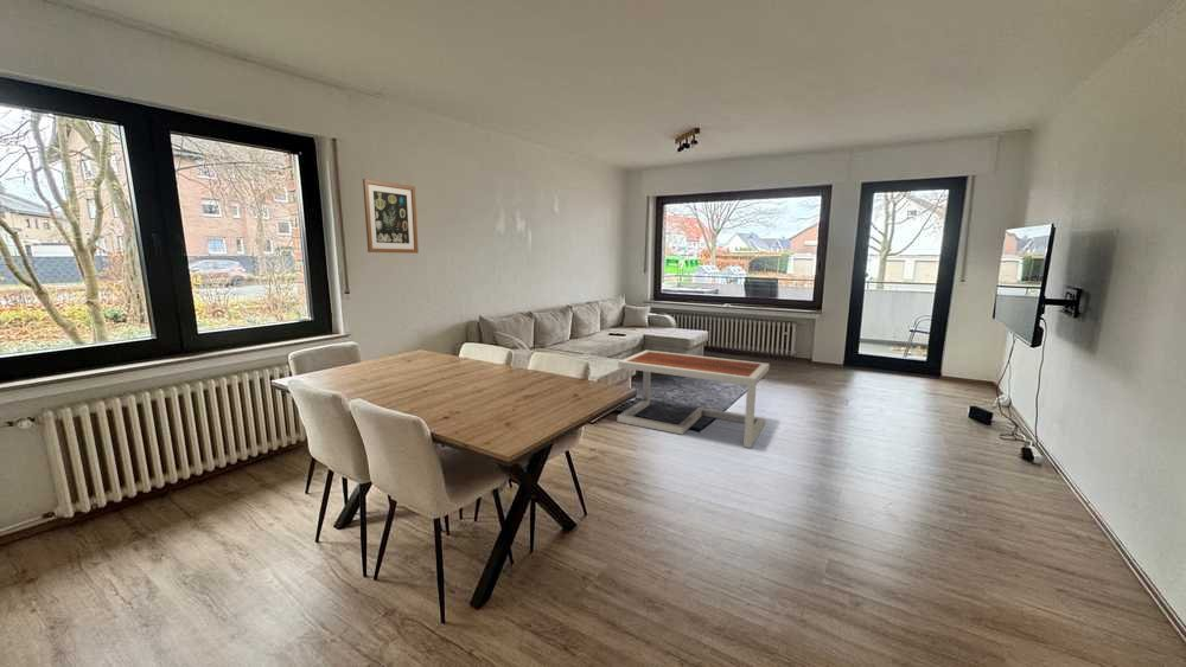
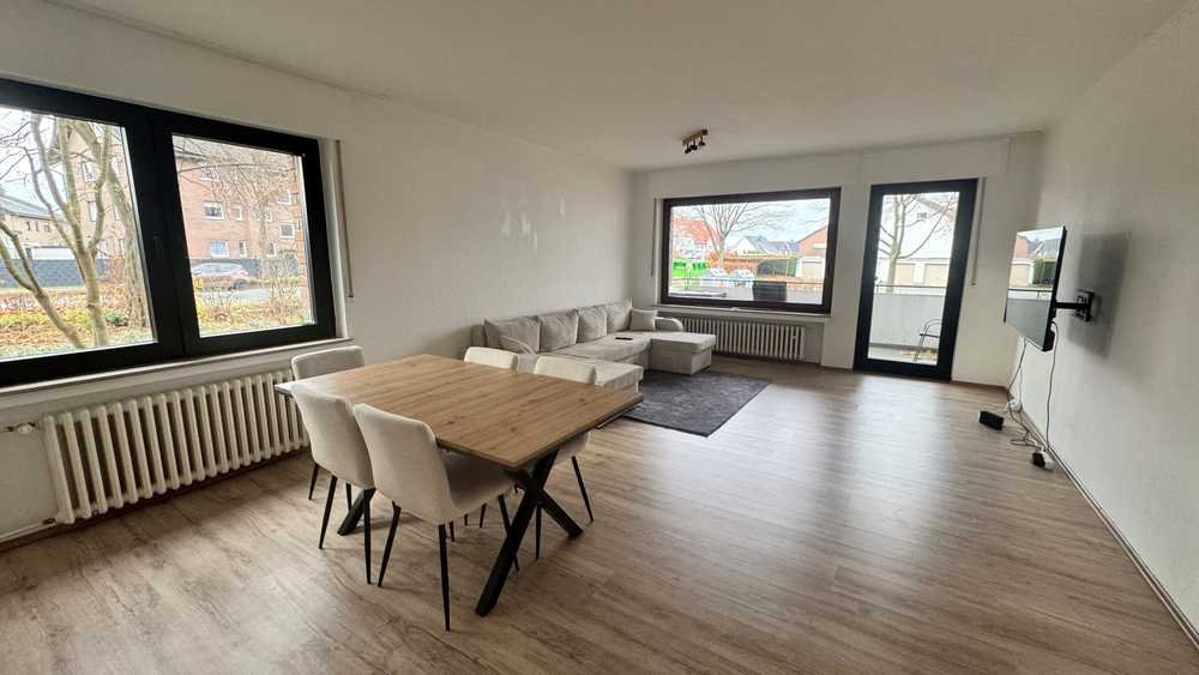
- wall art [362,178,420,255]
- coffee table [617,349,771,449]
